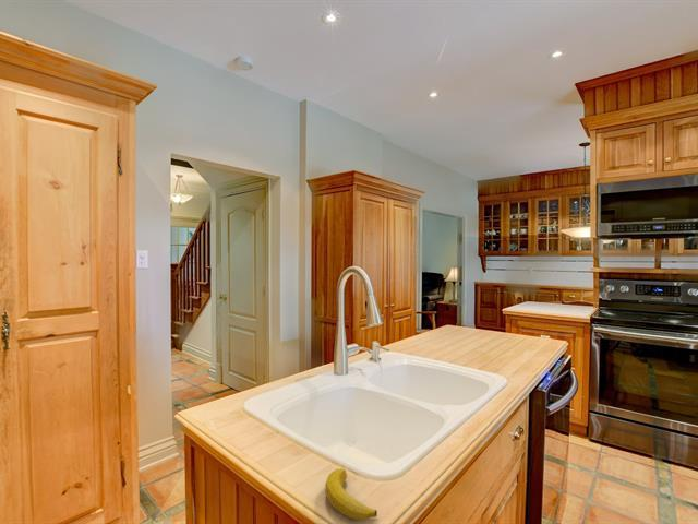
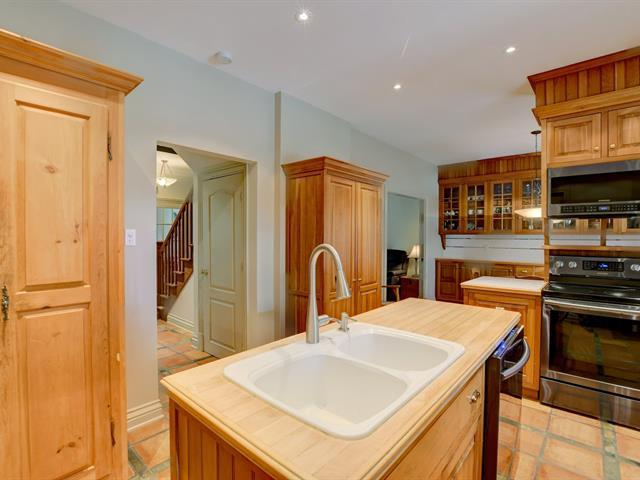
- banana [325,467,378,521]
